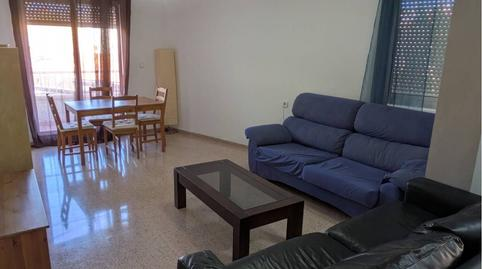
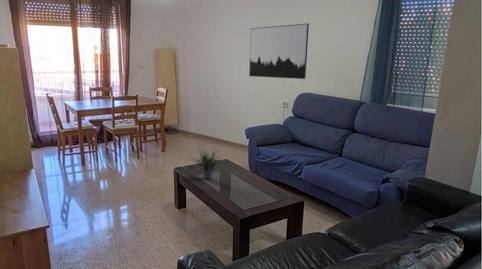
+ wall art [248,23,310,80]
+ potted plant [189,144,227,180]
